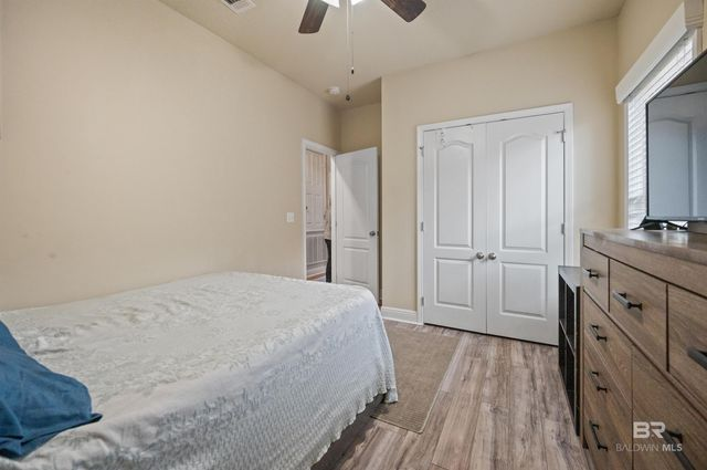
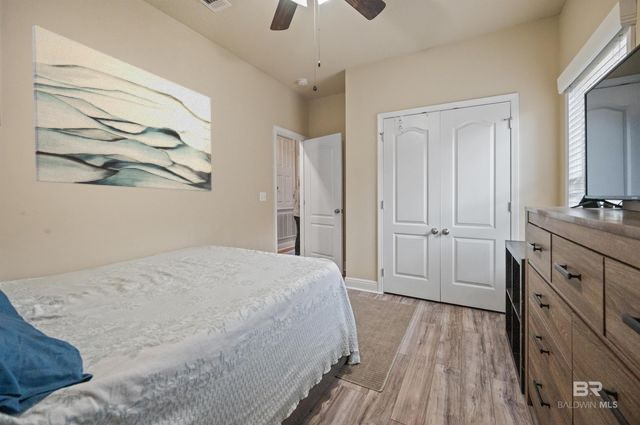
+ wall art [31,24,213,192]
